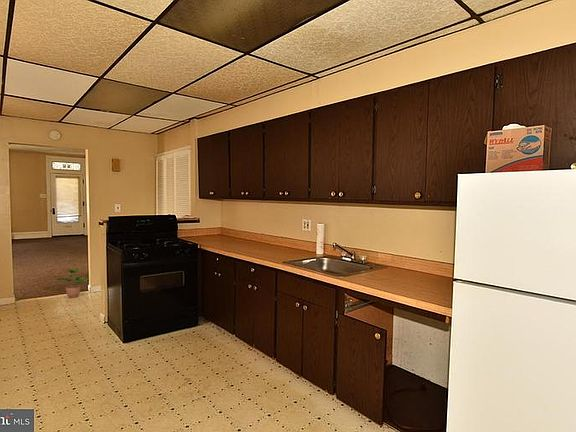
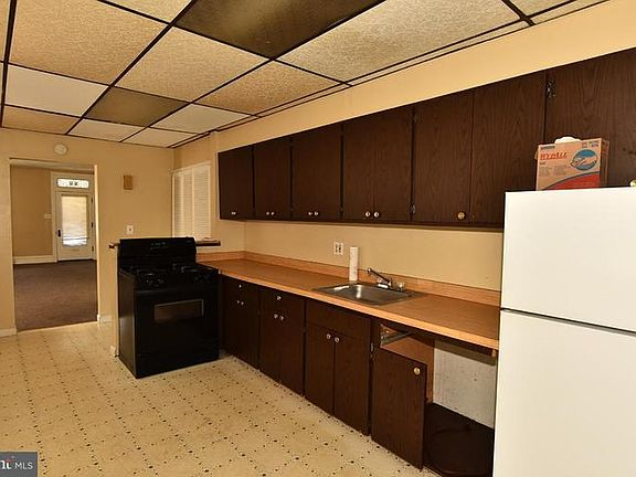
- potted plant [56,267,90,299]
